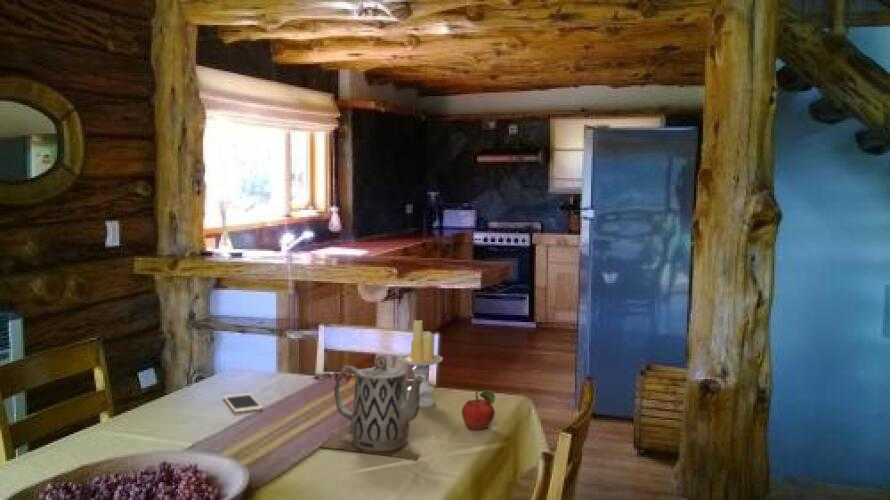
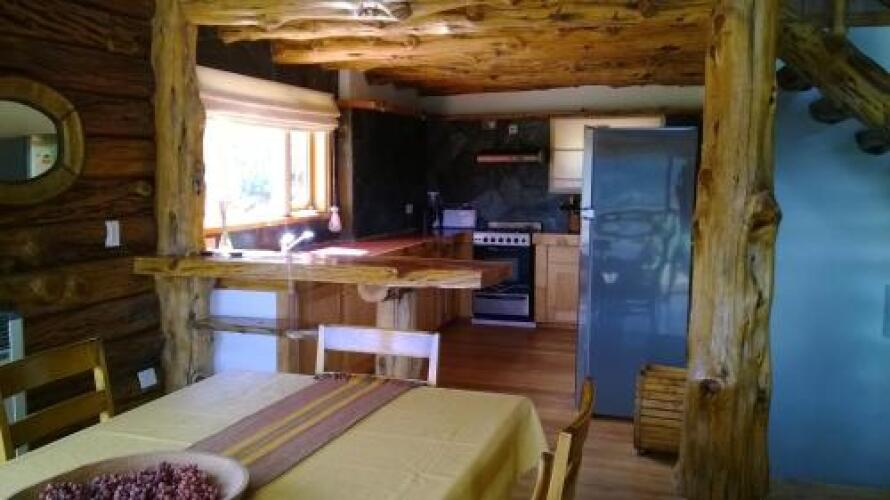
- fruit [461,390,496,431]
- teapot [318,355,424,461]
- candle [398,319,444,408]
- cell phone [222,392,263,413]
